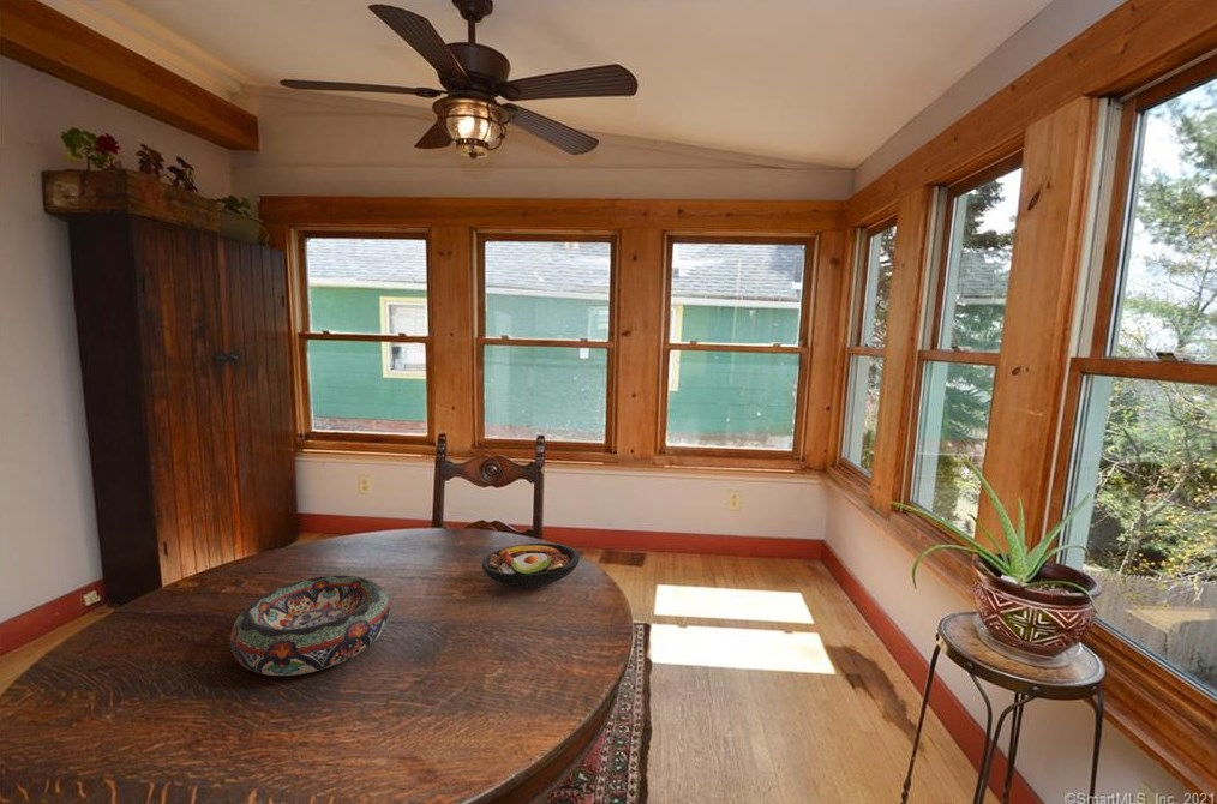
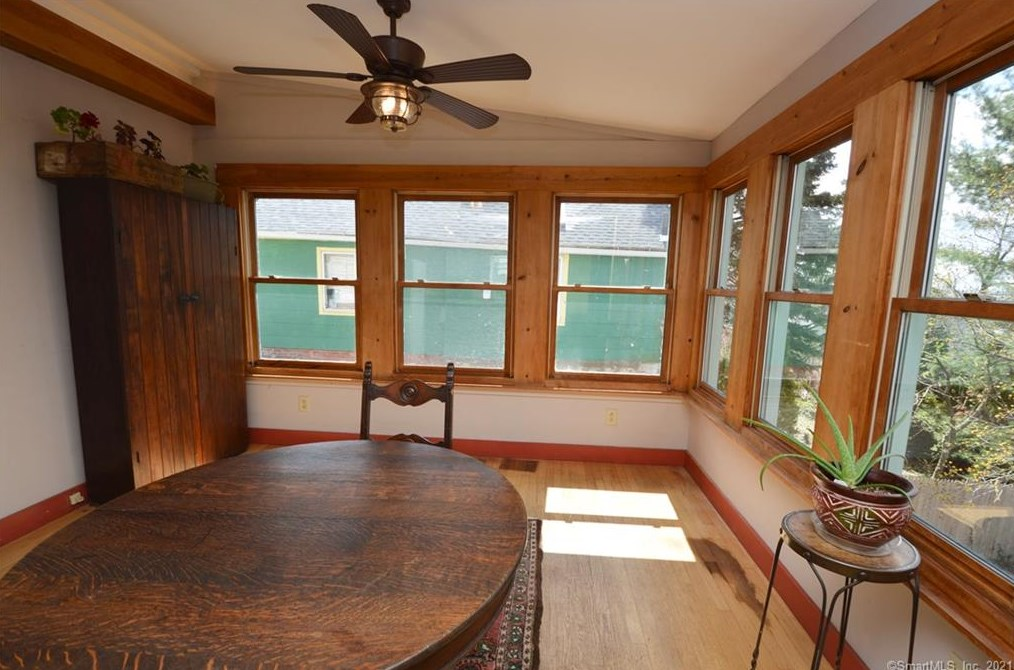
- decorative bowl [229,574,391,677]
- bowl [480,542,581,589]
